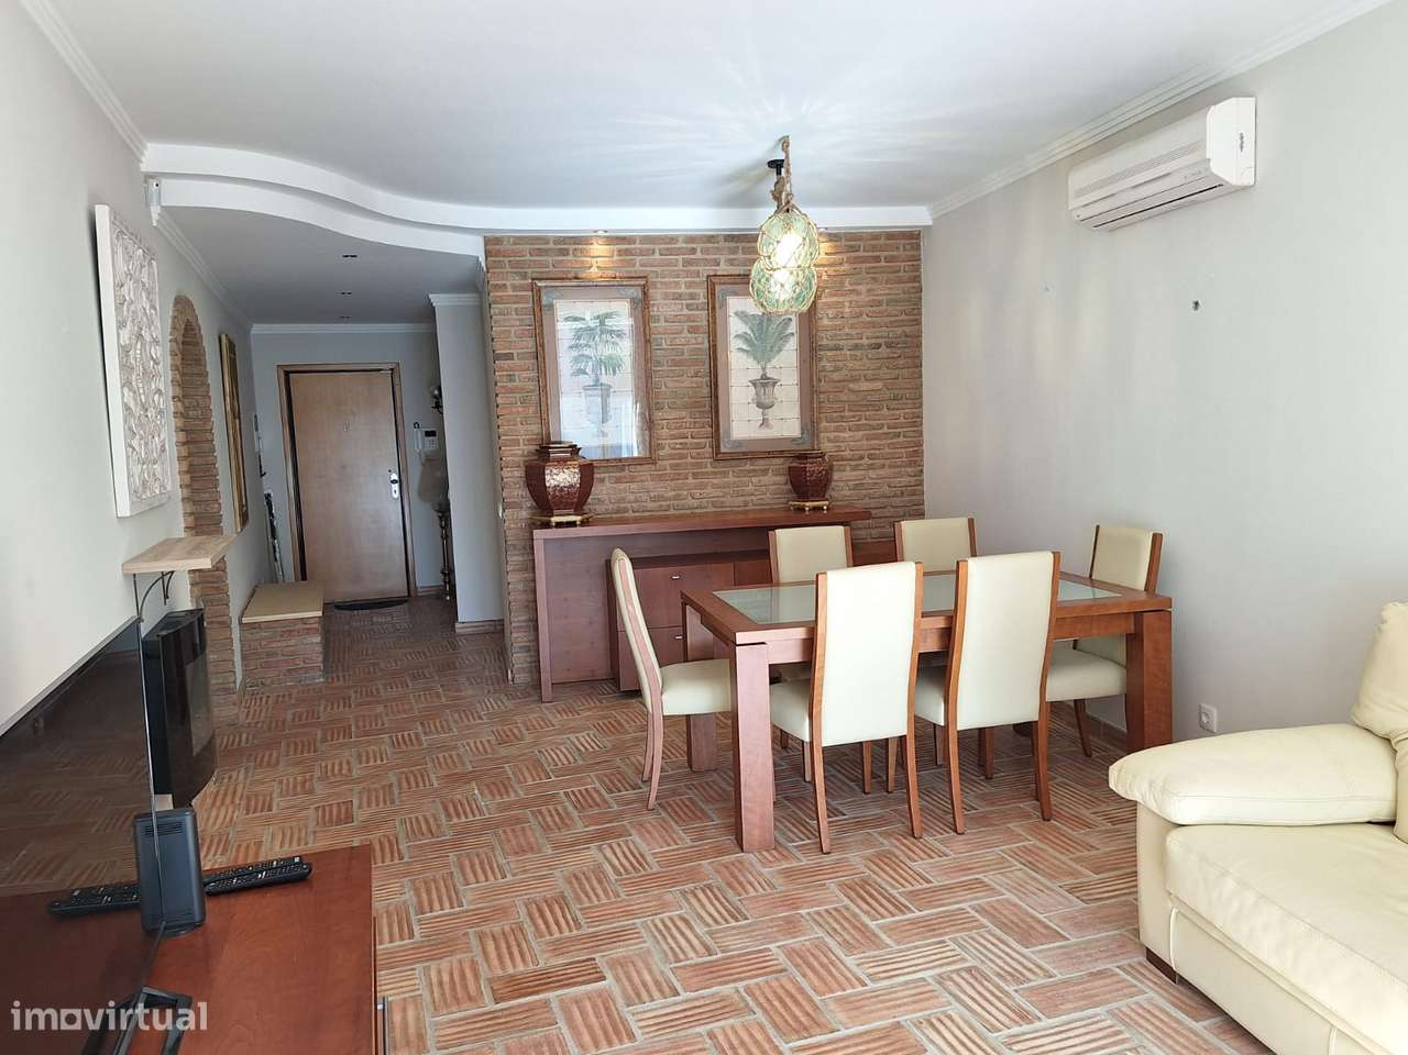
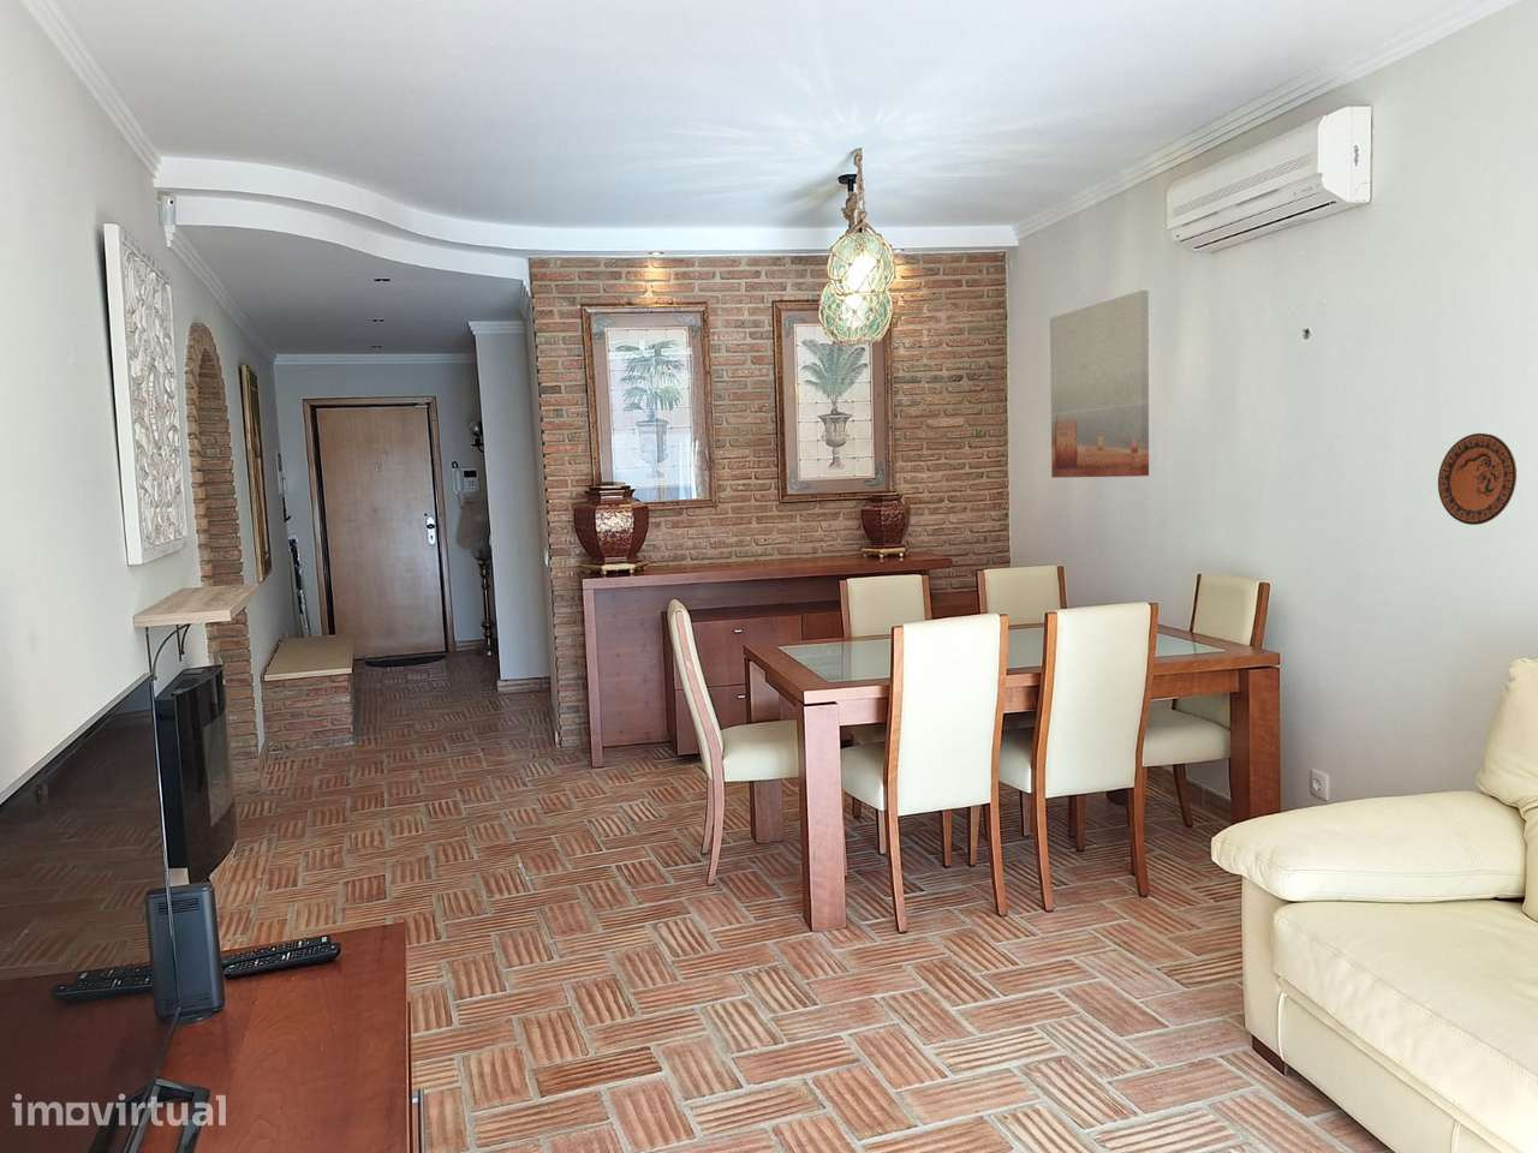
+ wall art [1049,289,1150,480]
+ decorative plate [1437,432,1517,526]
